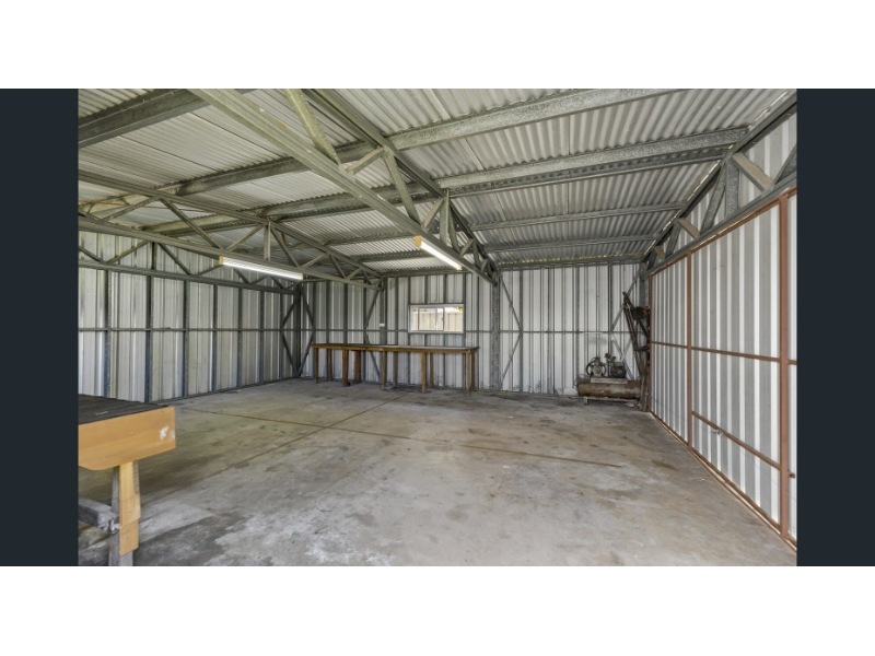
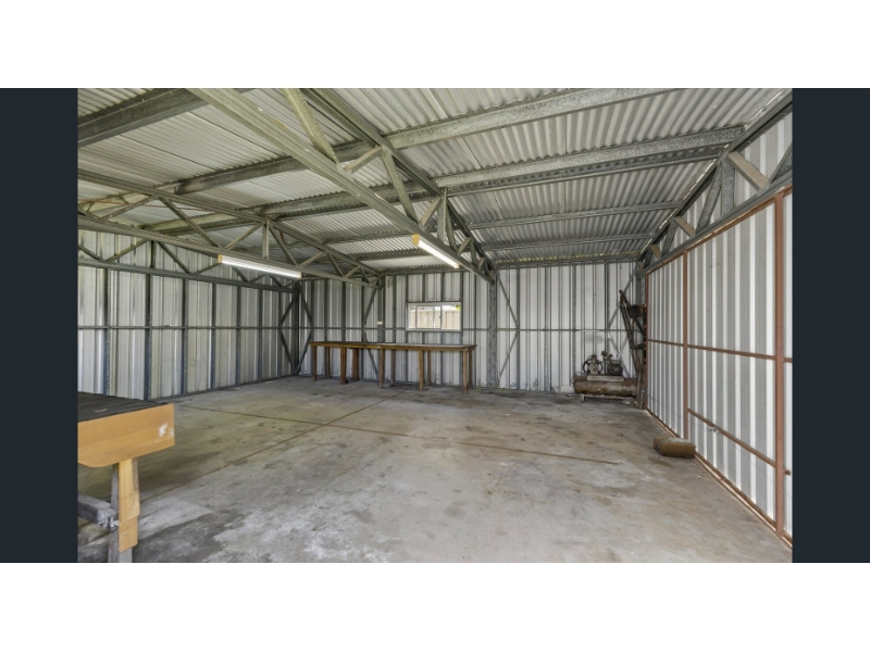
+ cardboard box [652,435,698,460]
